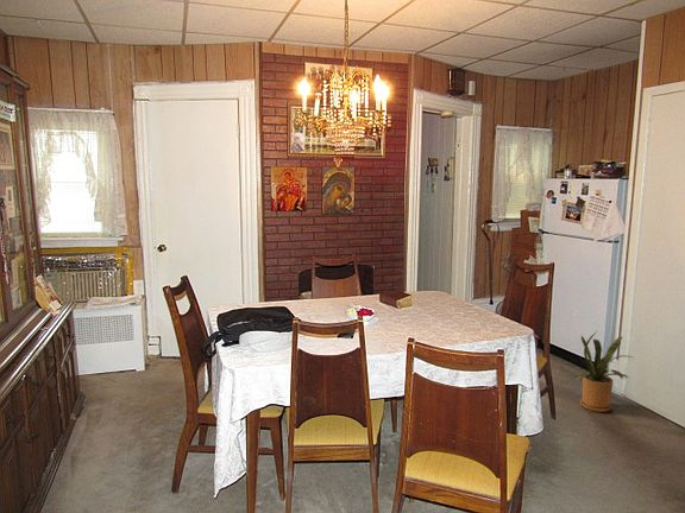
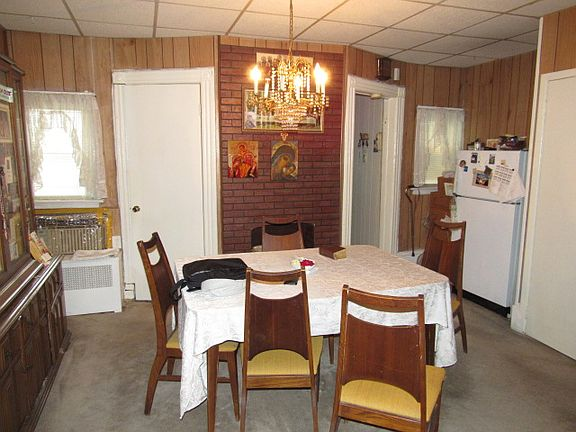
- house plant [576,329,634,413]
